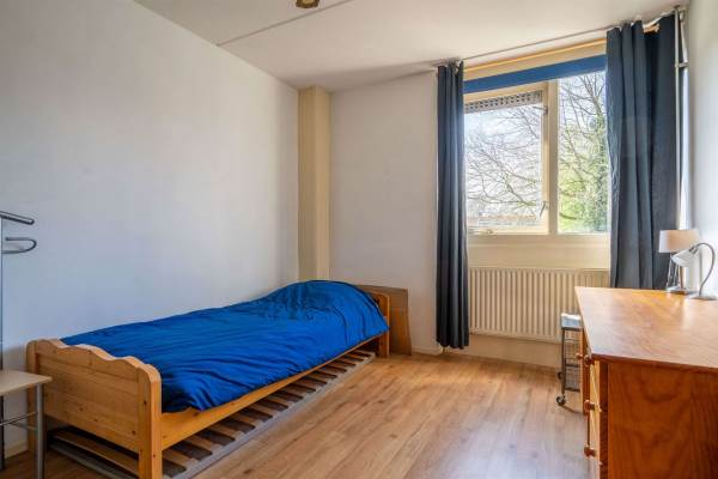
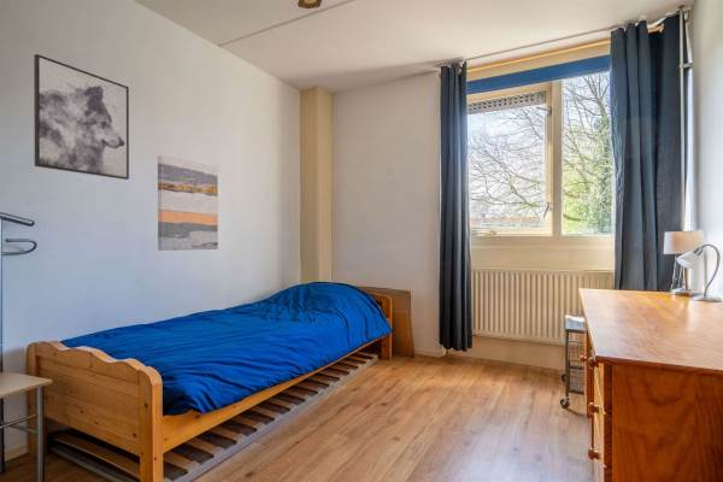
+ wall art [157,154,219,252]
+ wall art [33,53,130,181]
